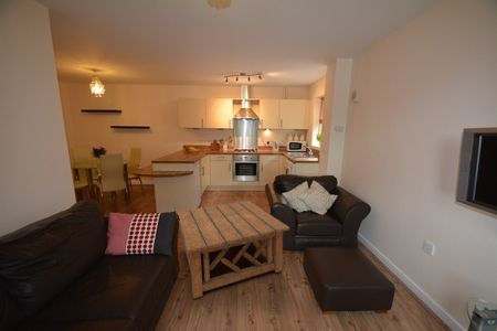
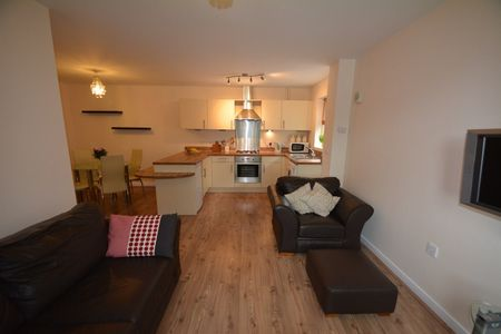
- coffee table [176,200,290,300]
